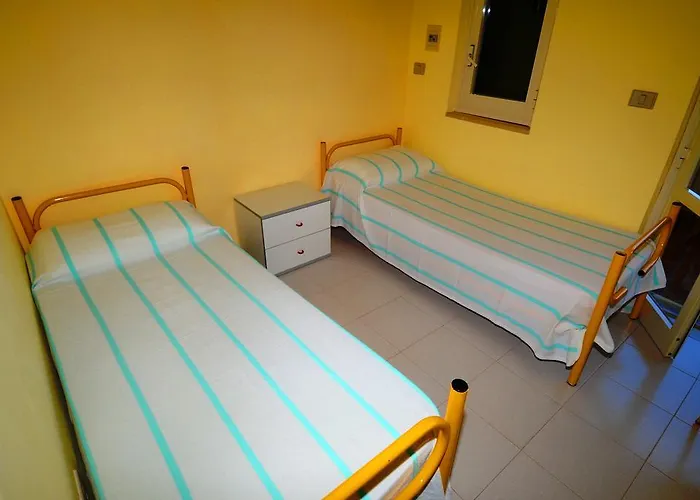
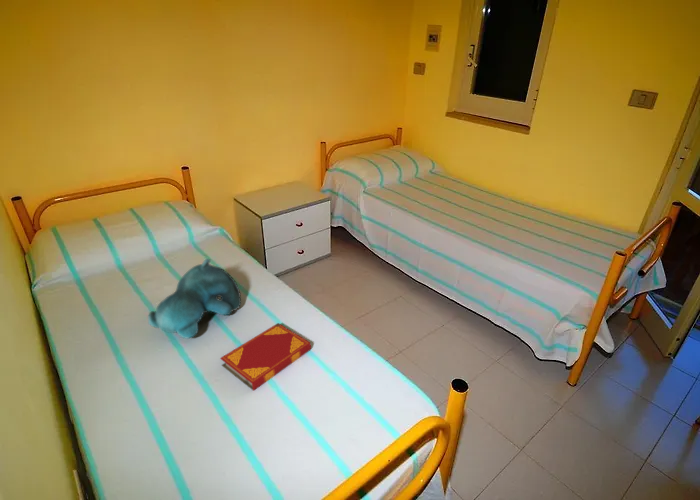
+ teddy bear [147,258,242,340]
+ hardback book [219,322,312,392]
